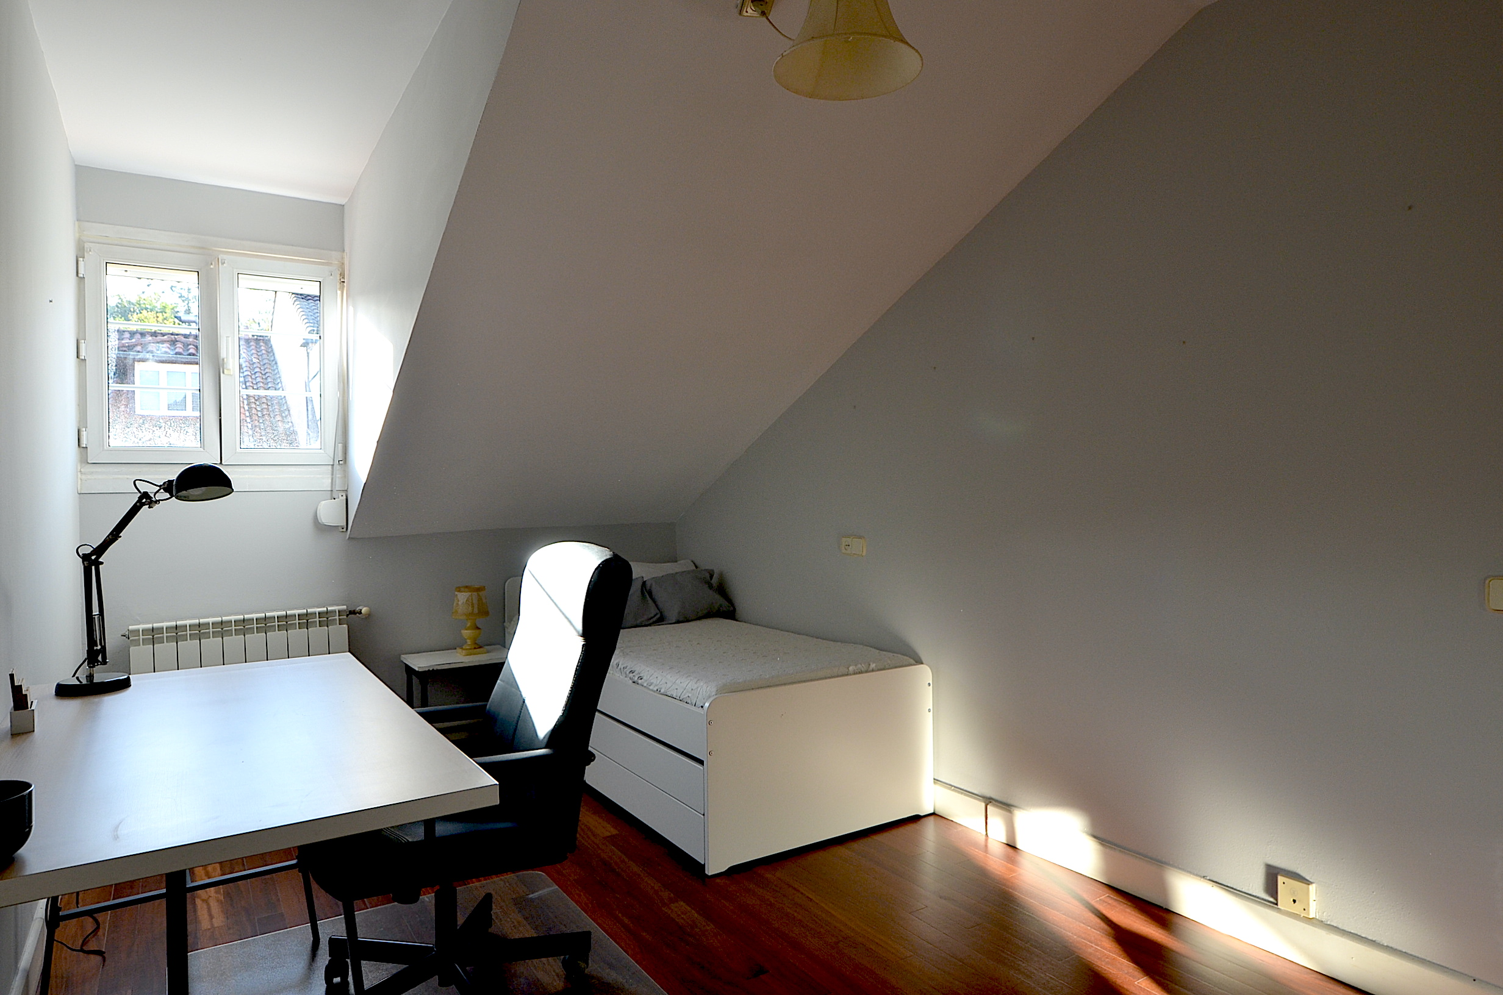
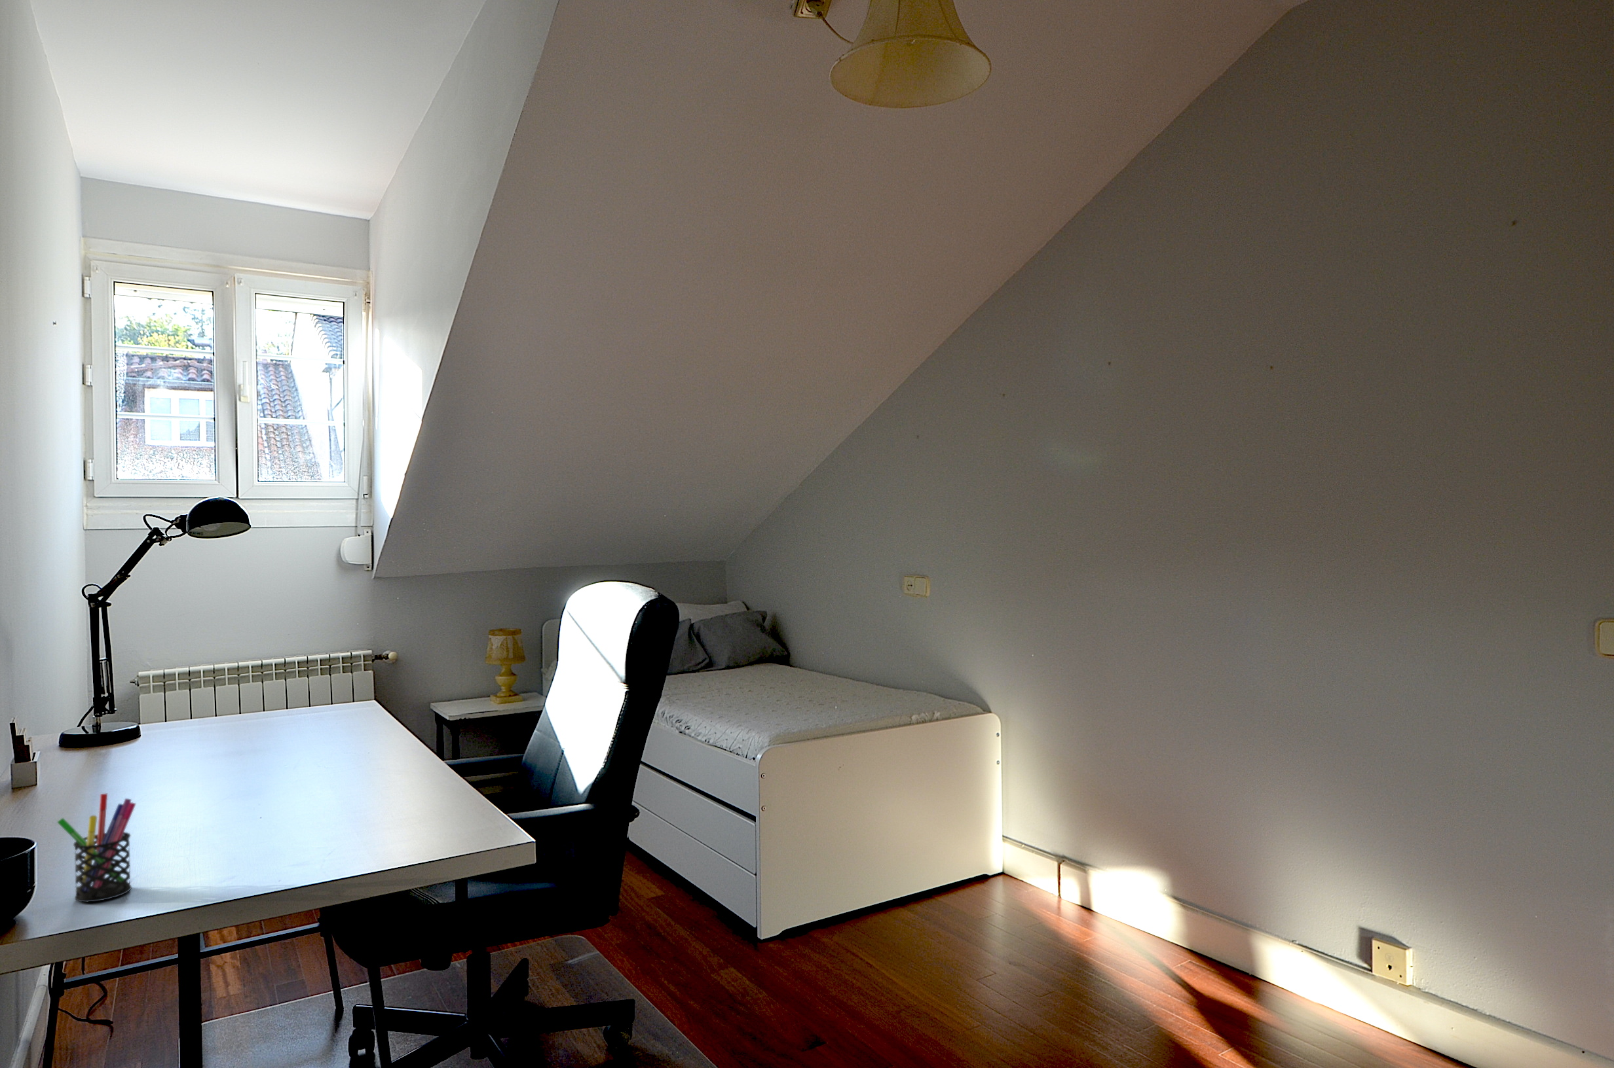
+ pen holder [56,793,136,904]
